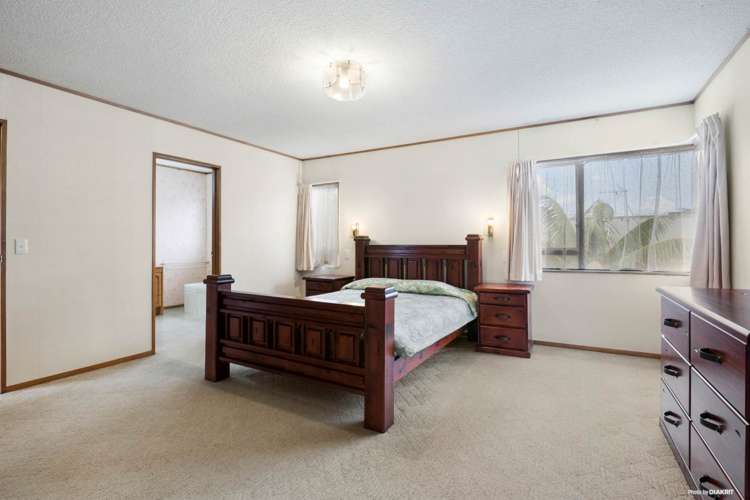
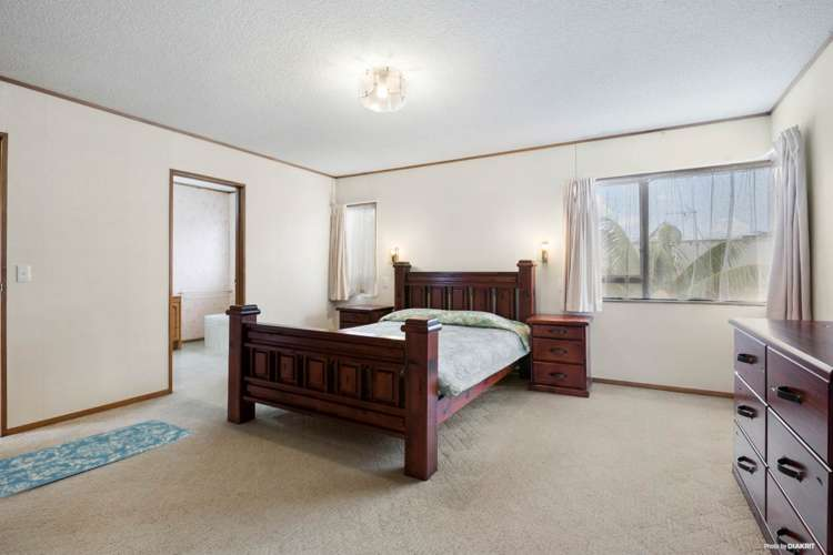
+ rug [0,418,202,500]
